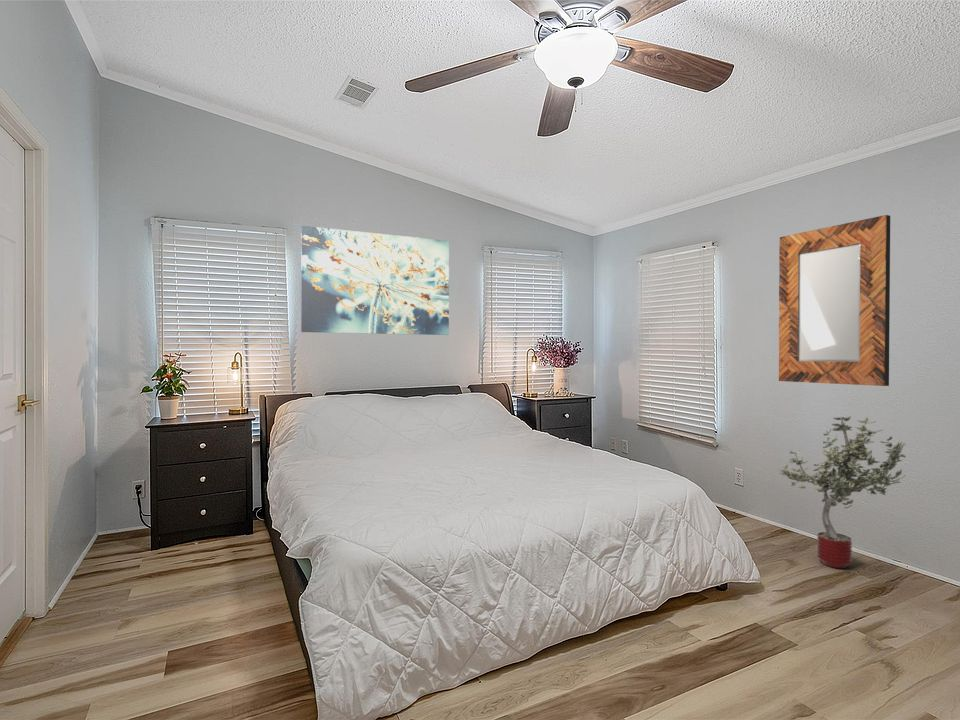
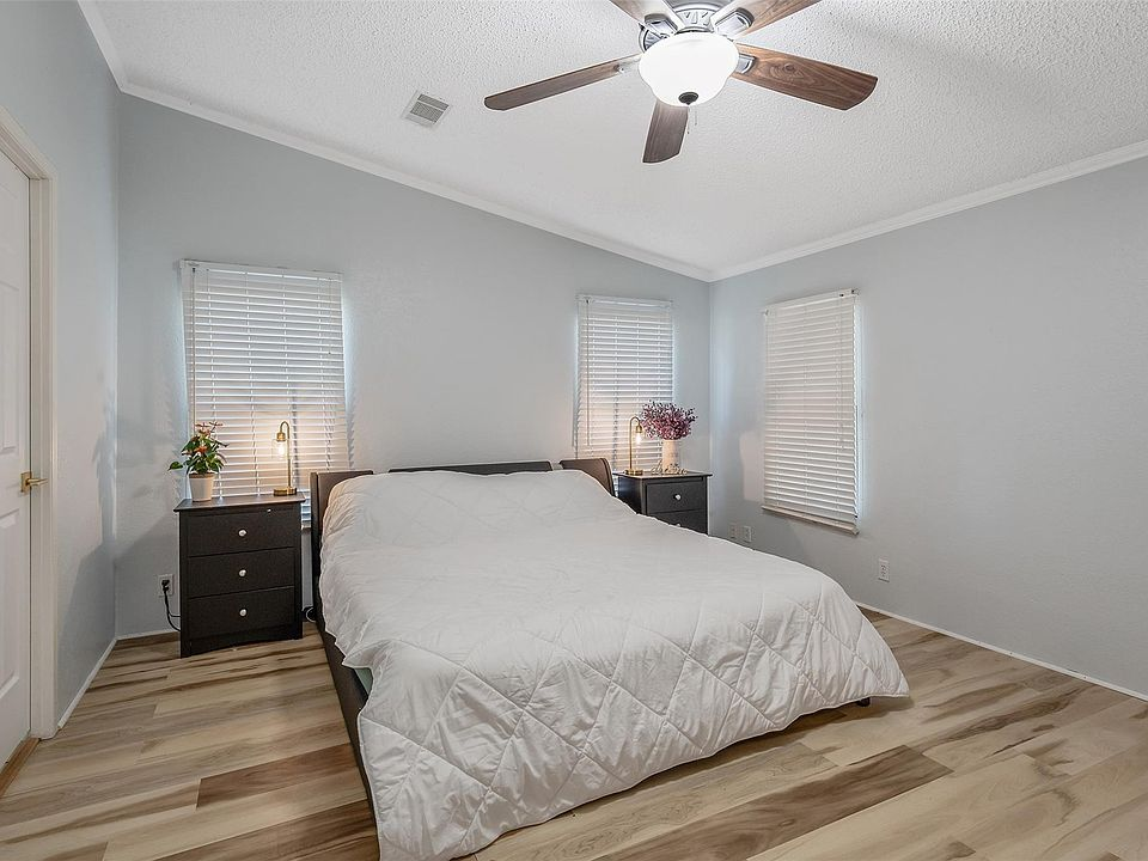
- wall art [300,225,450,336]
- potted tree [779,415,907,569]
- home mirror [778,214,891,387]
